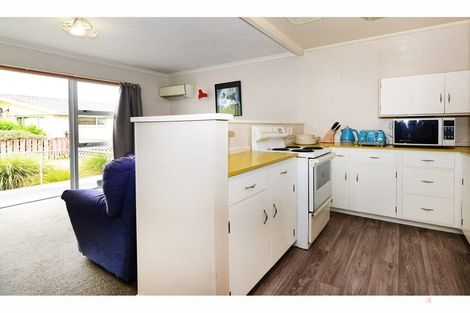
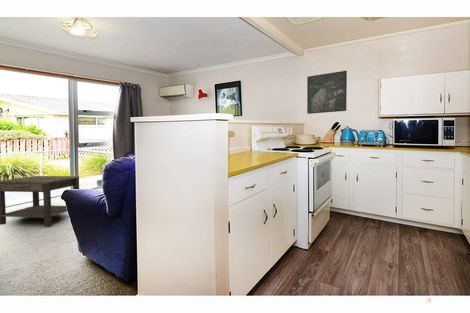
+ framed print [306,70,348,115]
+ side table [0,175,80,227]
